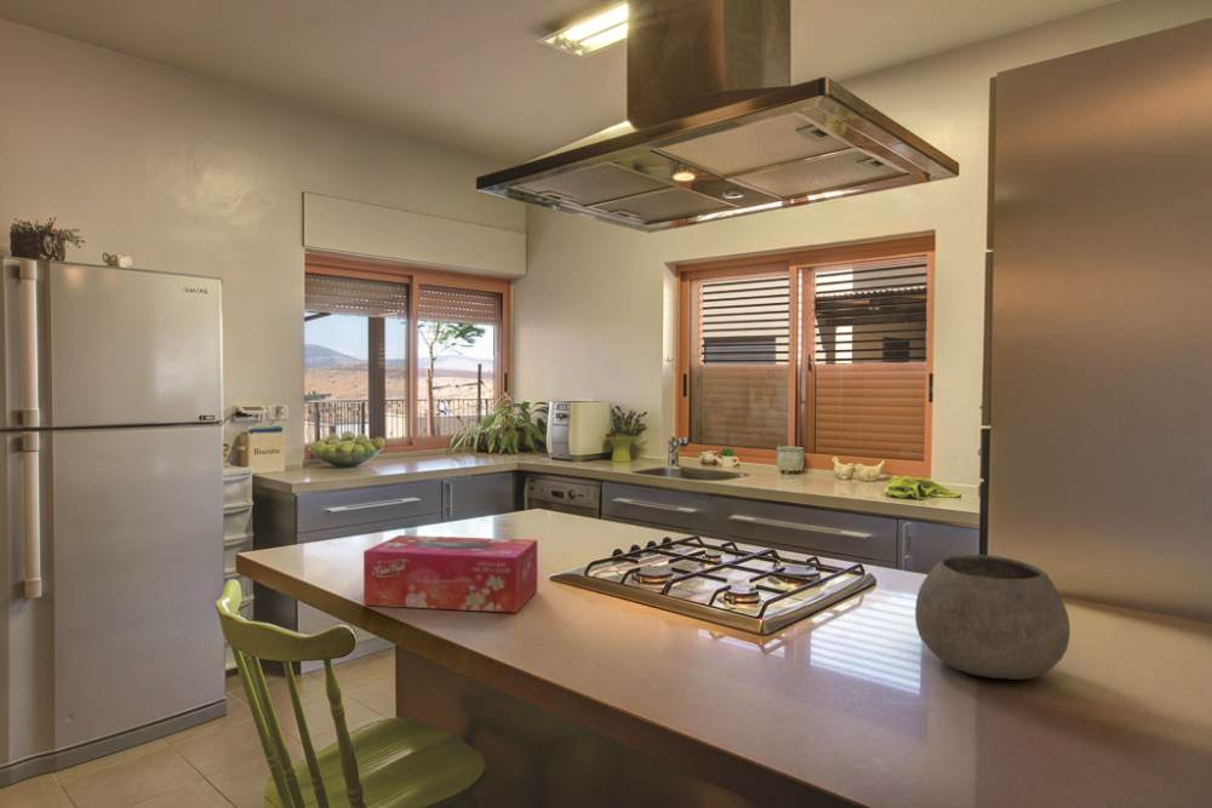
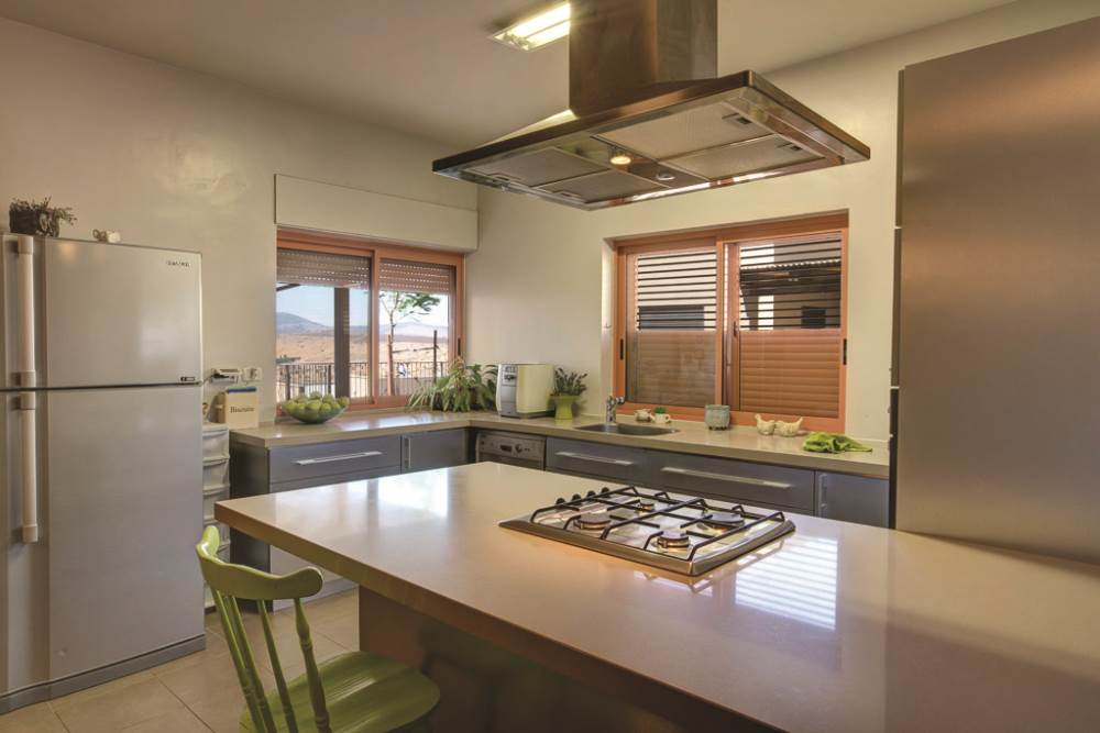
- tissue box [362,534,538,614]
- bowl [914,554,1071,681]
